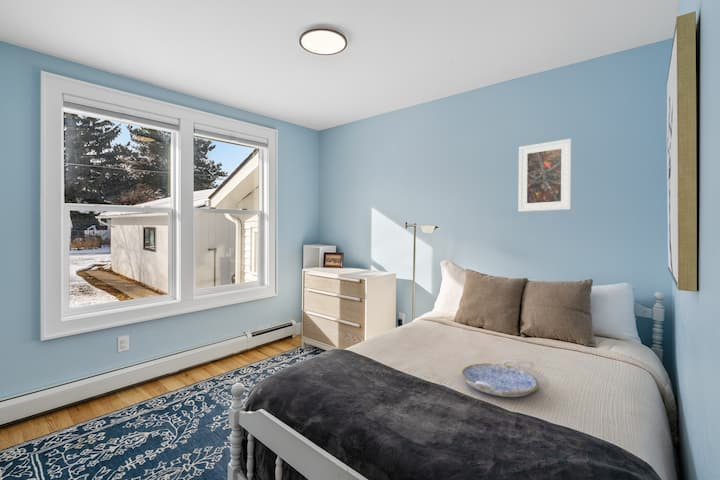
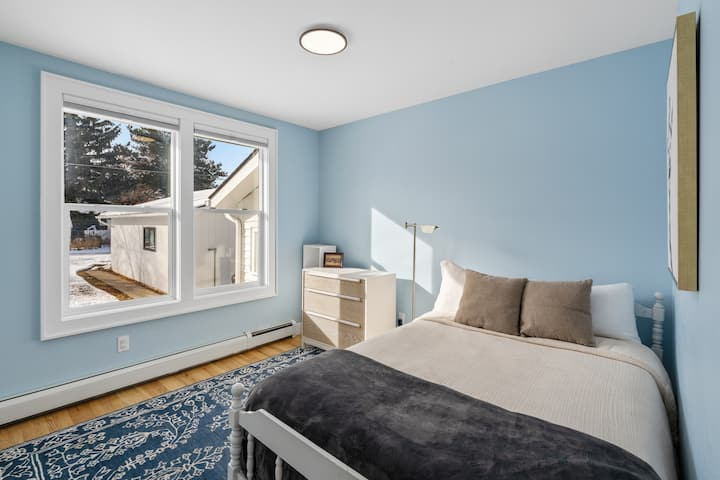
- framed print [518,138,572,213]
- serving tray [460,360,540,398]
